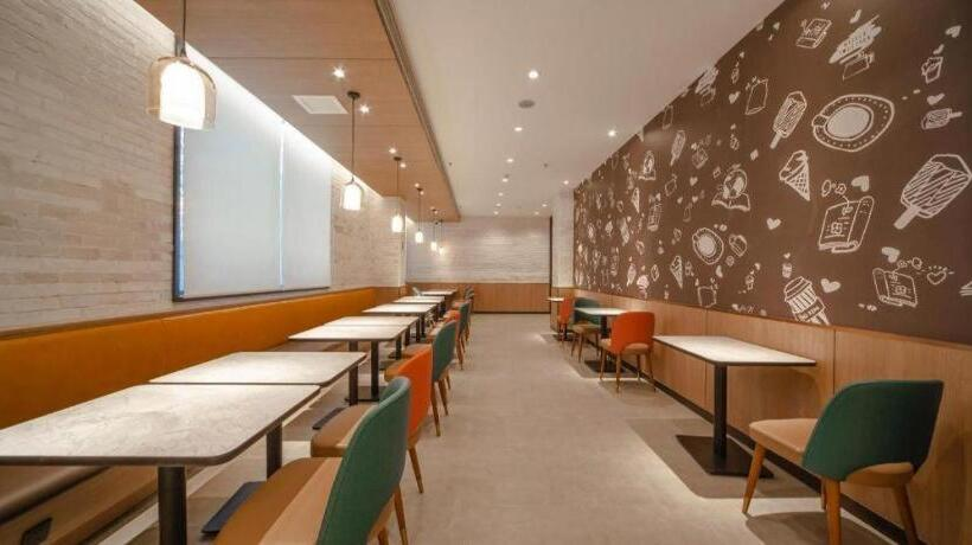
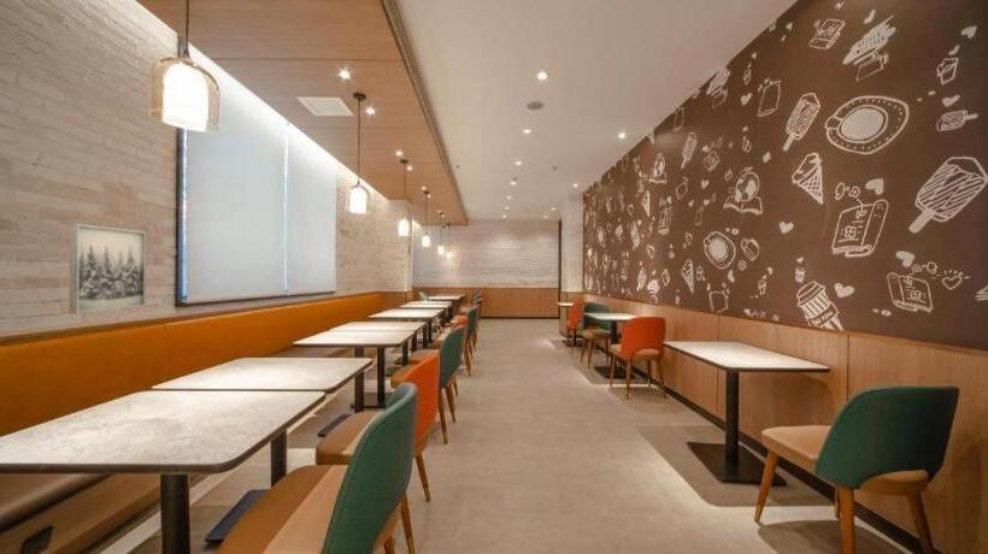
+ wall art [69,222,147,316]
